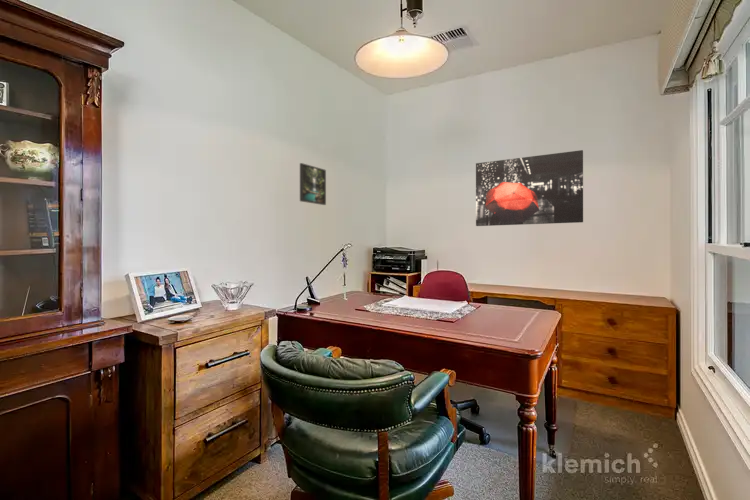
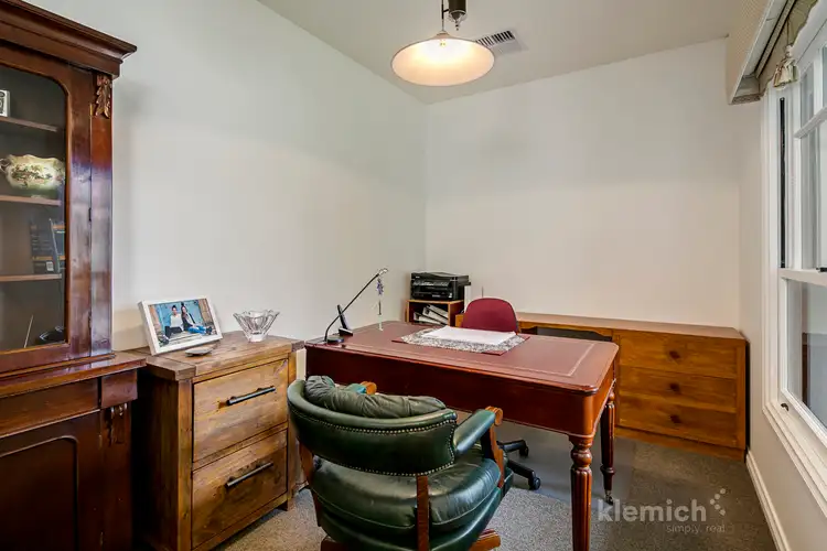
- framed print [299,162,327,206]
- wall art [475,149,584,227]
